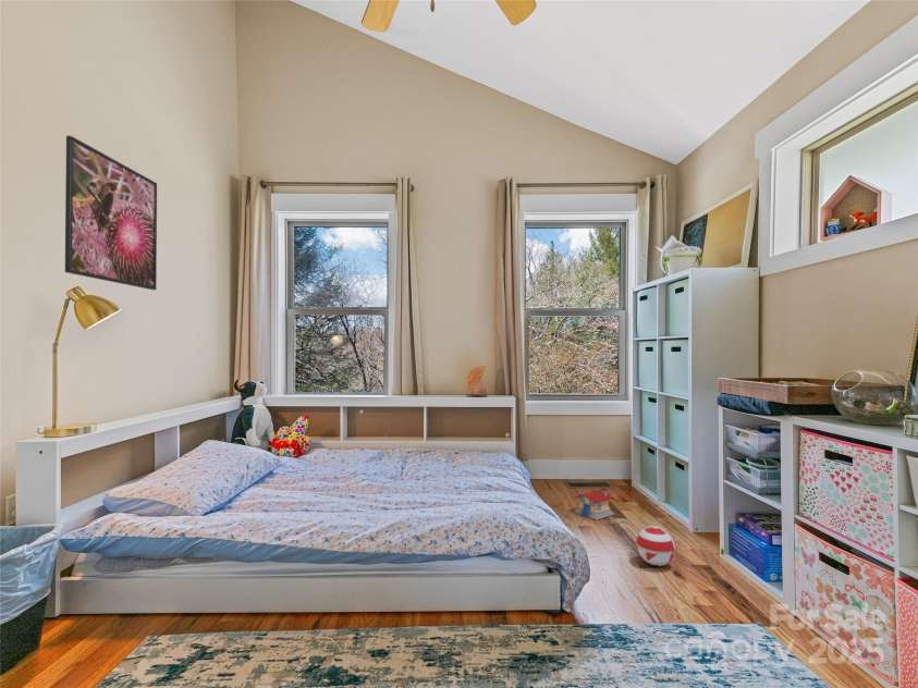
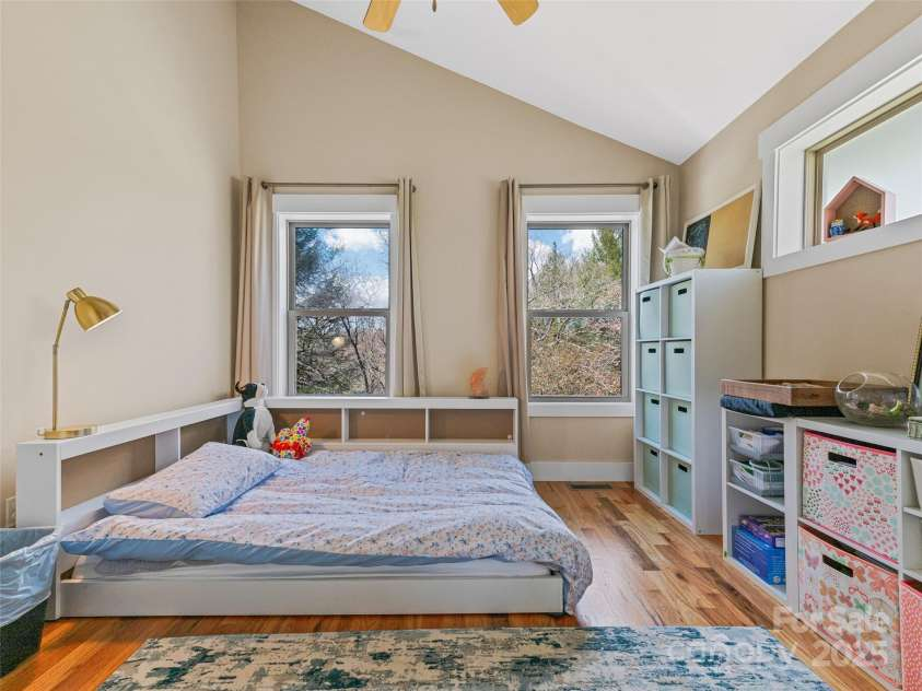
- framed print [64,135,158,291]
- ball [635,525,677,567]
- toy house [573,487,615,521]
